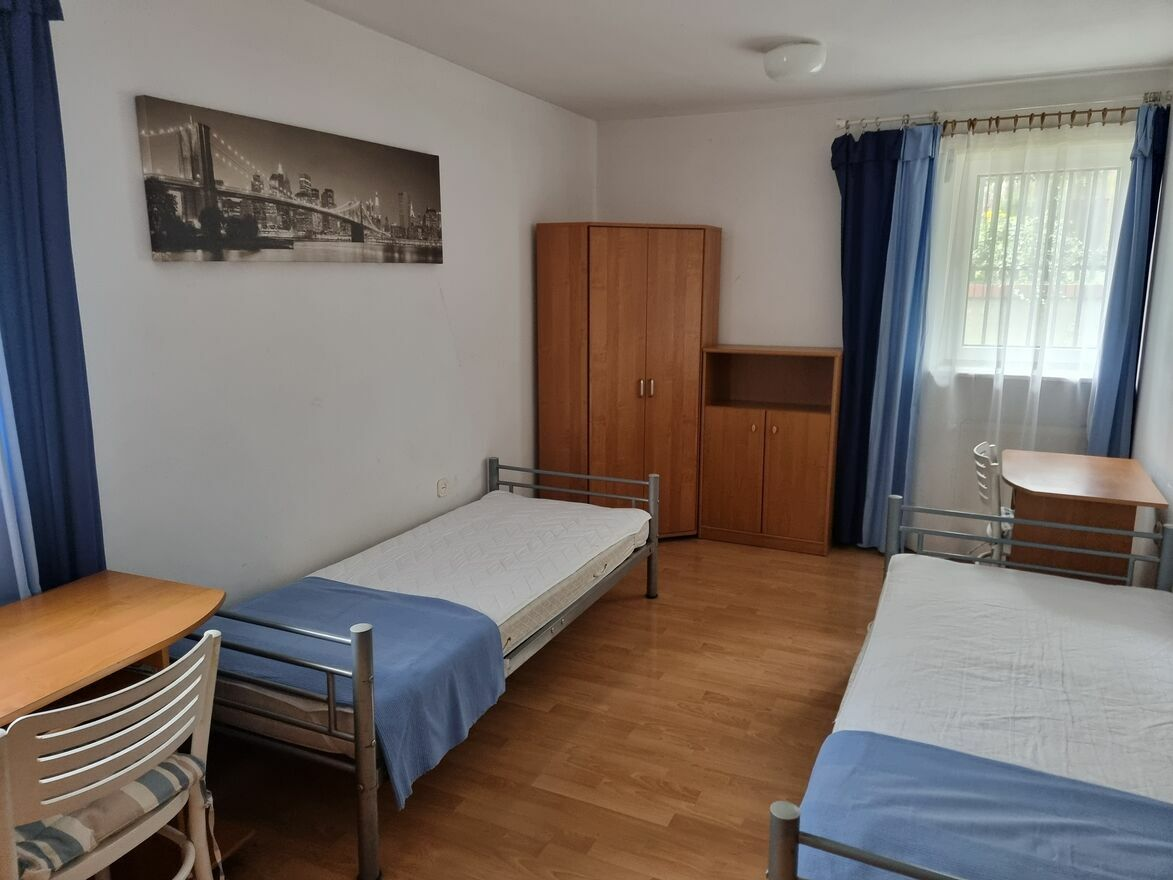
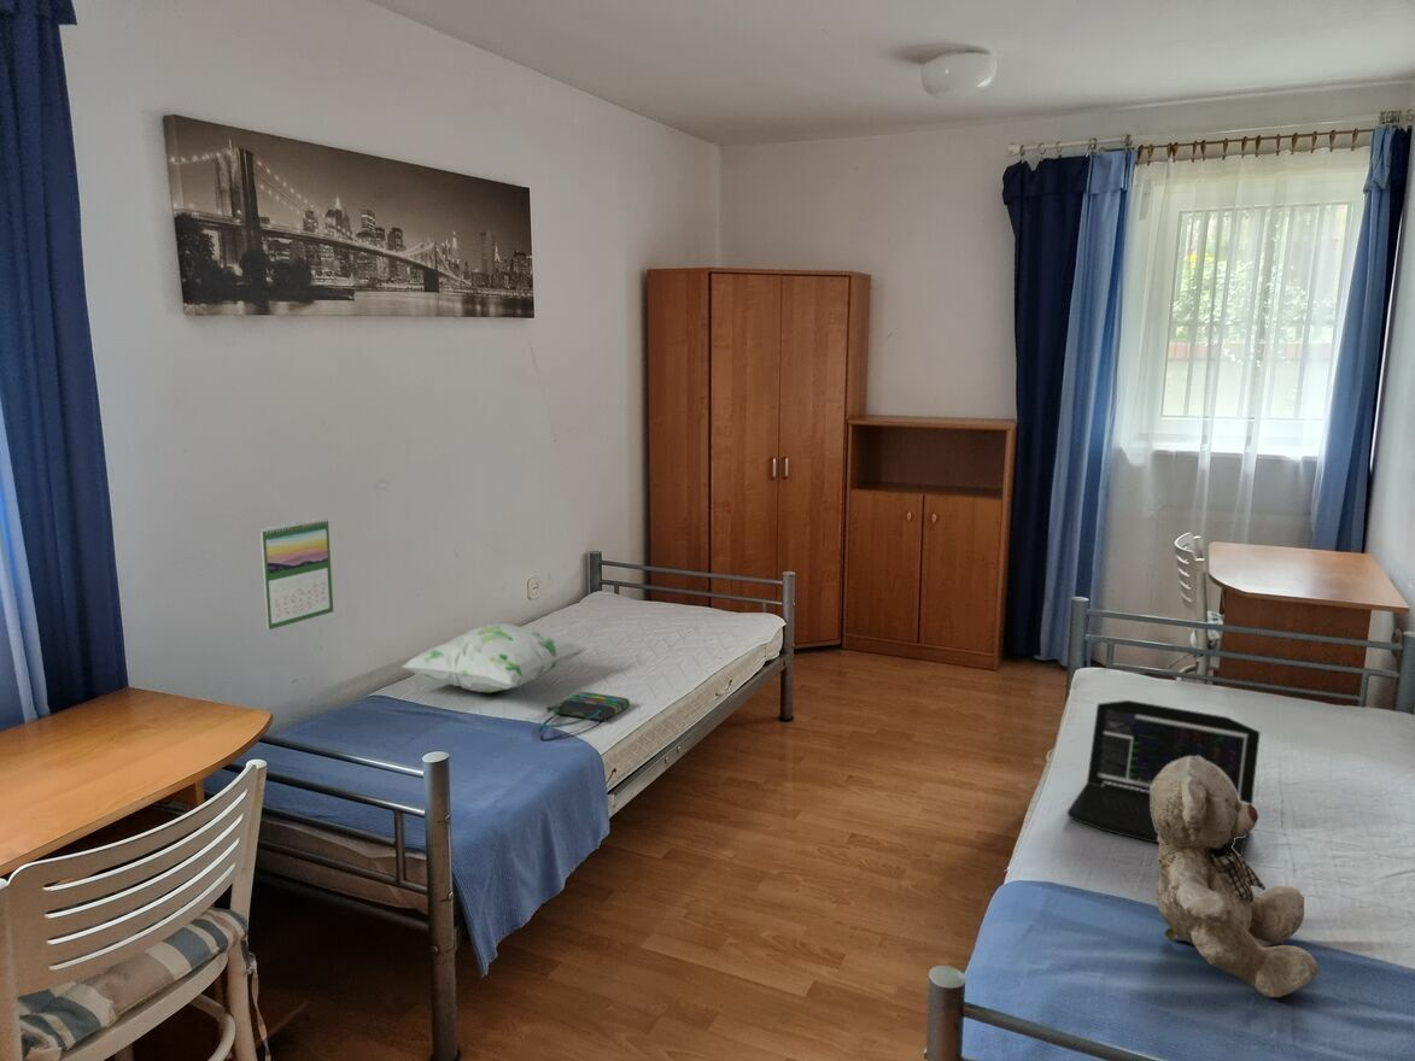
+ decorative pillow [400,622,591,694]
+ calendar [259,517,334,631]
+ teddy bear [1150,756,1321,998]
+ laptop [1066,699,1261,857]
+ tote bag [538,691,631,743]
